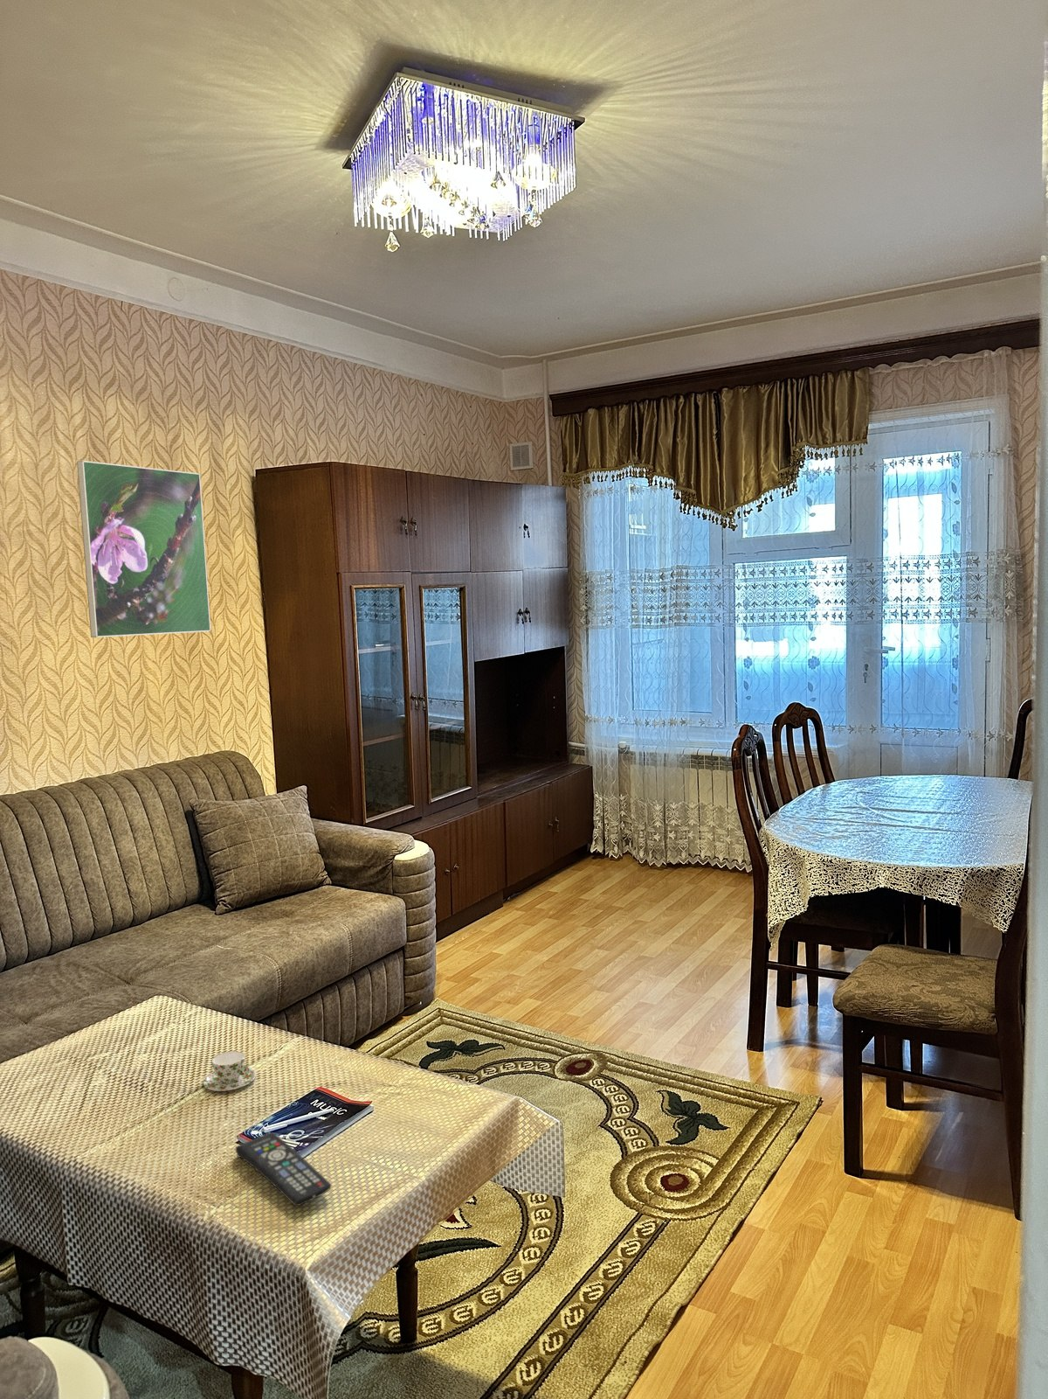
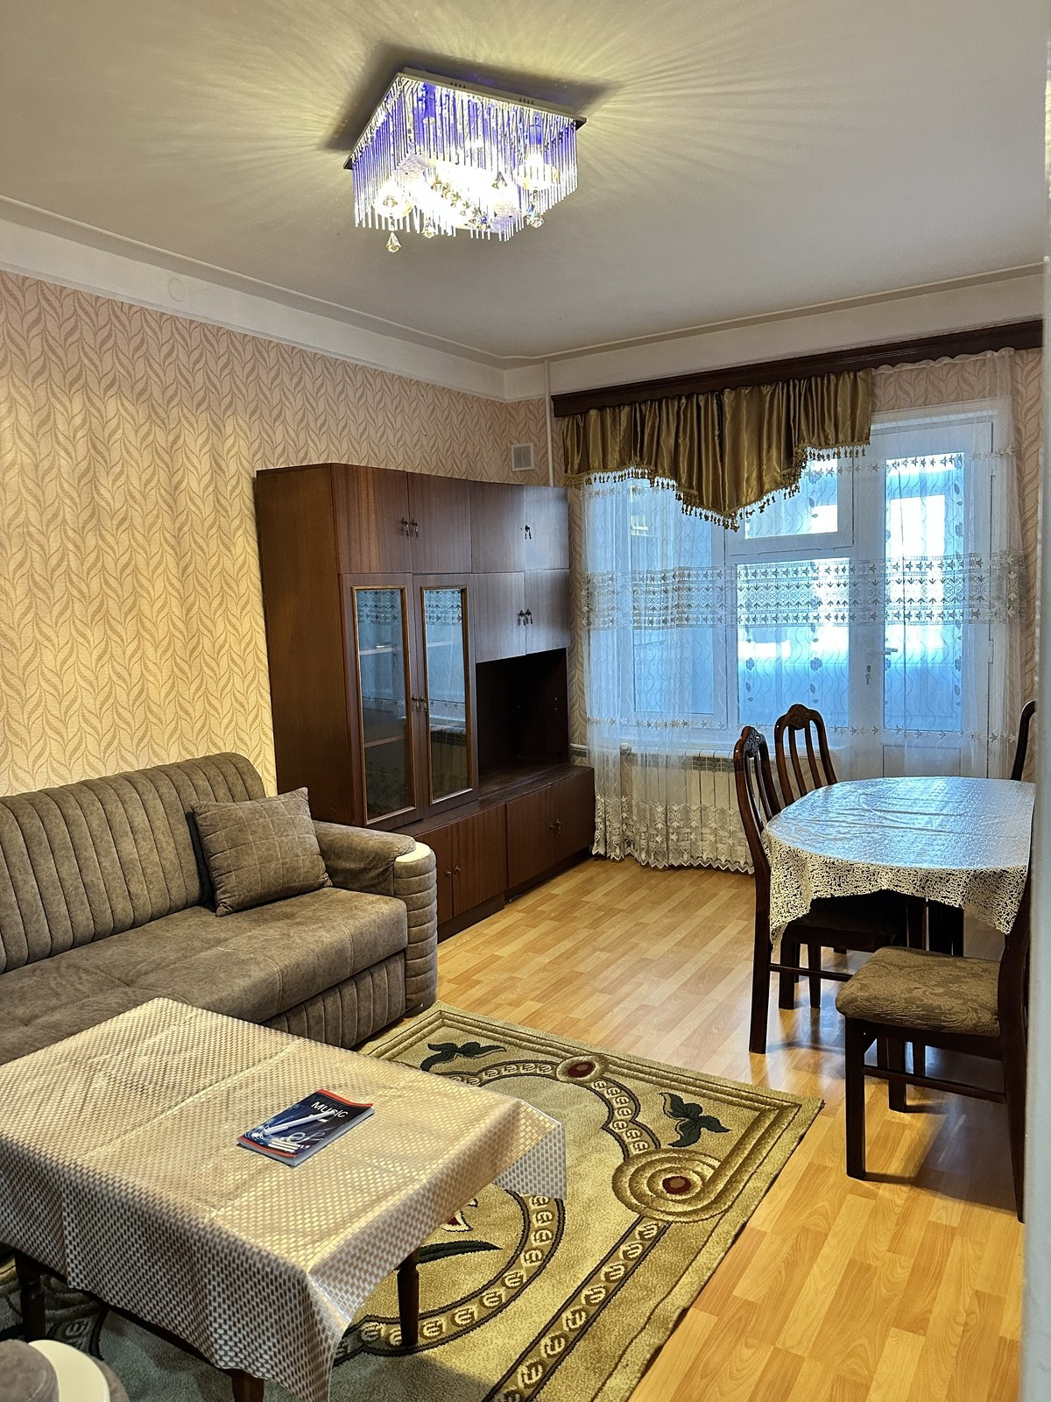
- teacup [203,1050,256,1092]
- remote control [234,1131,332,1206]
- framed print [76,460,211,638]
